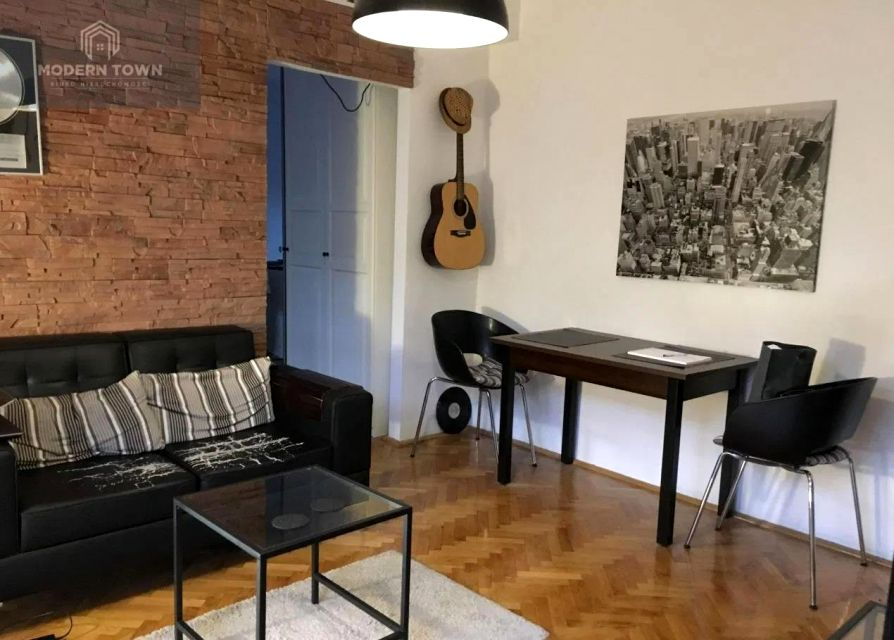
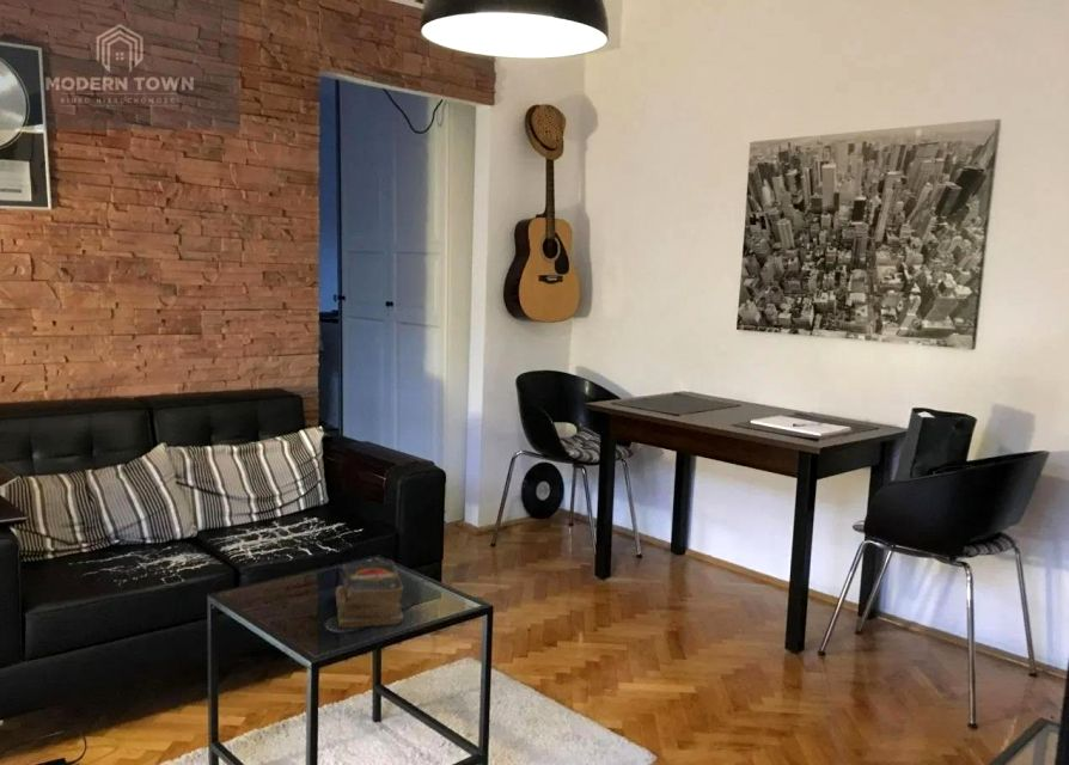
+ books [334,559,404,629]
